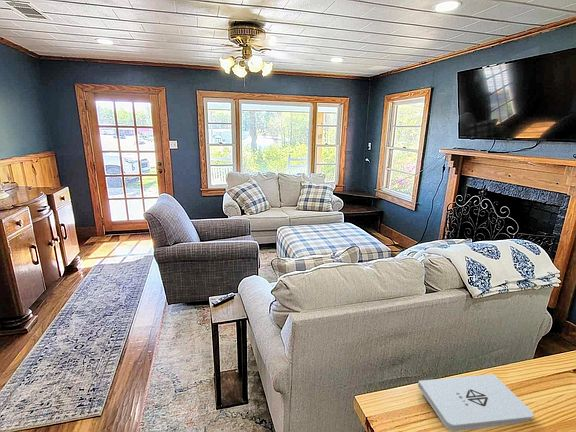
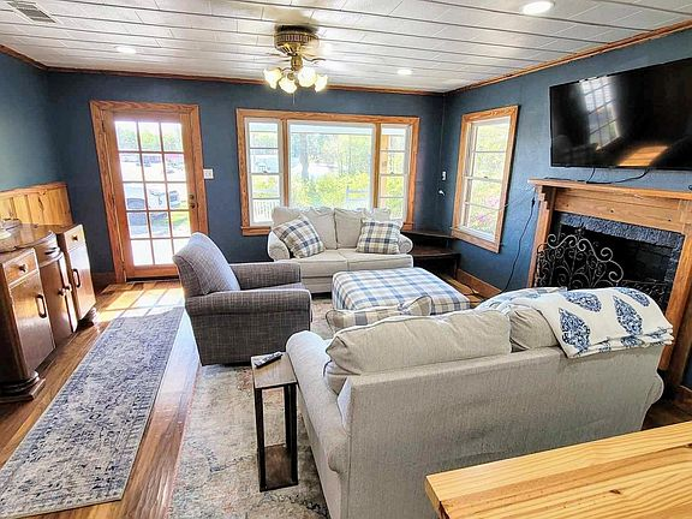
- notepad [417,373,535,432]
